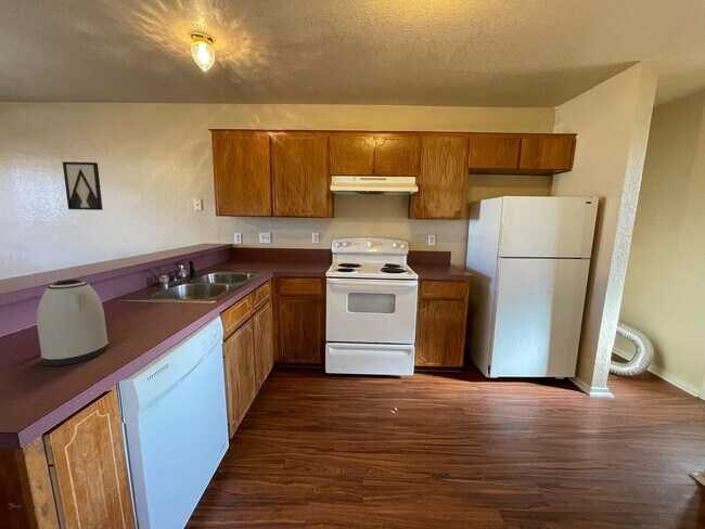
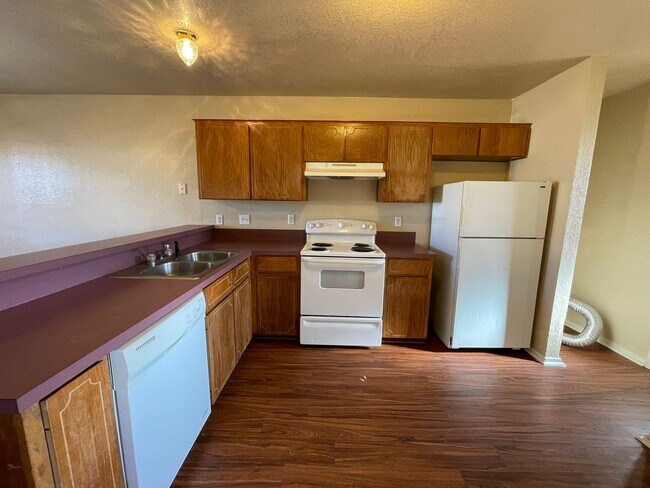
- wall art [62,160,104,211]
- kettle [36,279,110,366]
